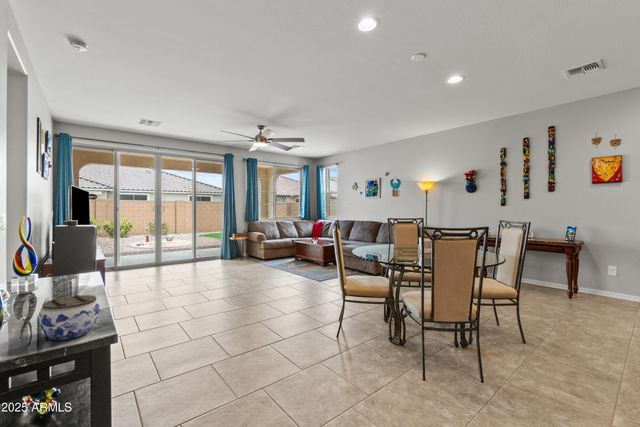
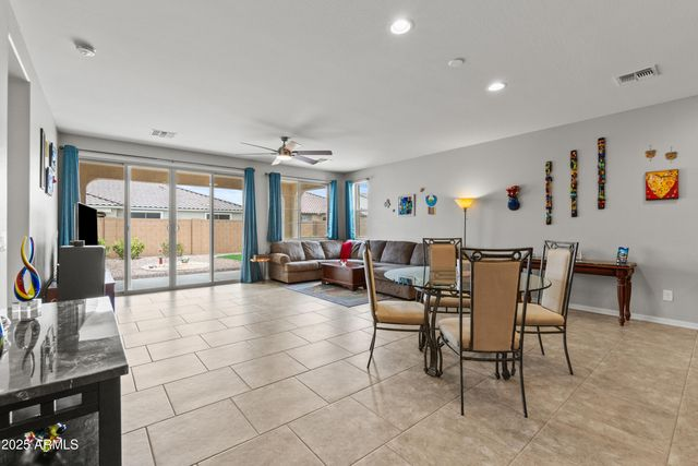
- jar [38,294,100,341]
